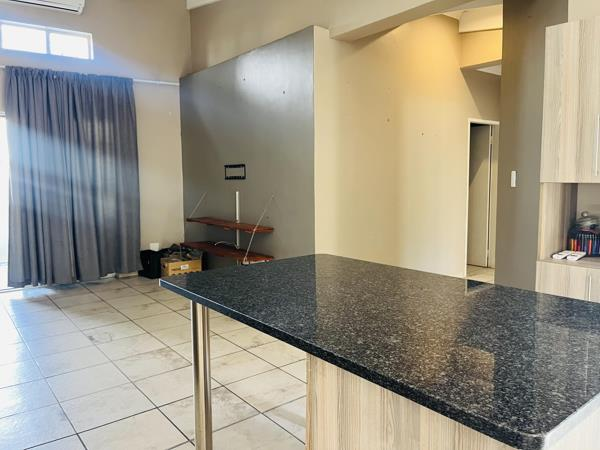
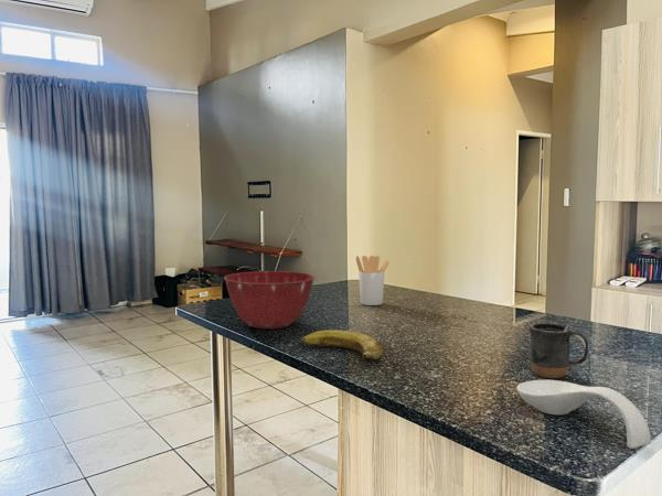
+ spoon rest [515,379,652,450]
+ utensil holder [355,255,391,306]
+ mug [528,321,589,379]
+ banana [300,328,384,360]
+ mixing bowl [223,270,316,330]
